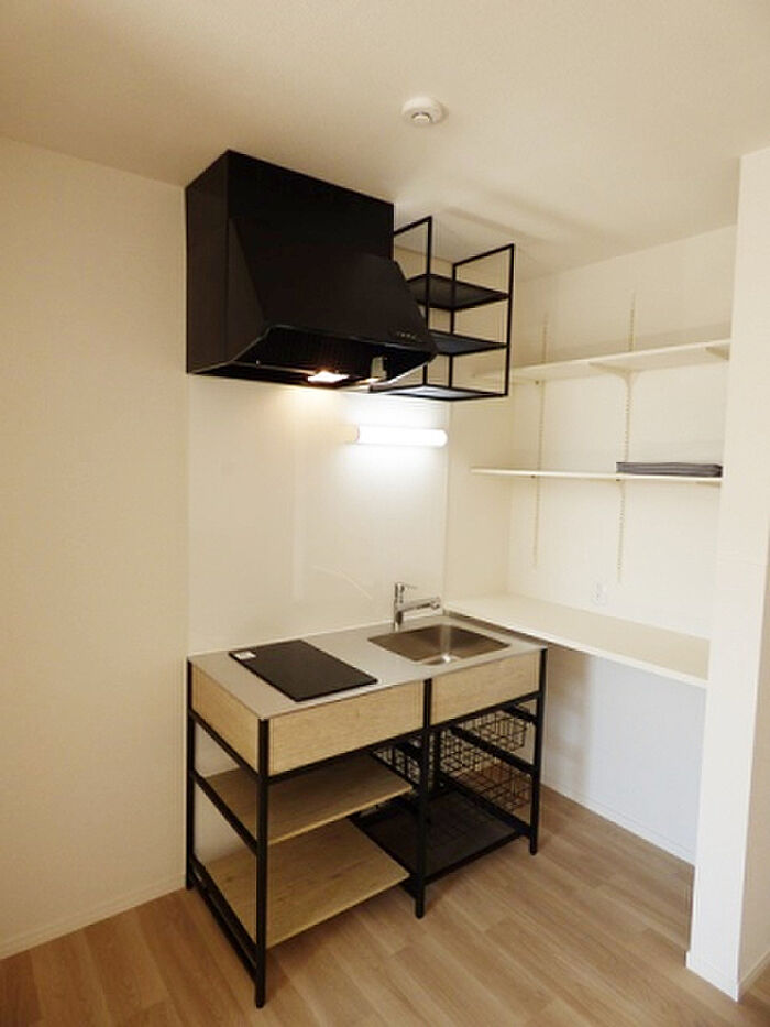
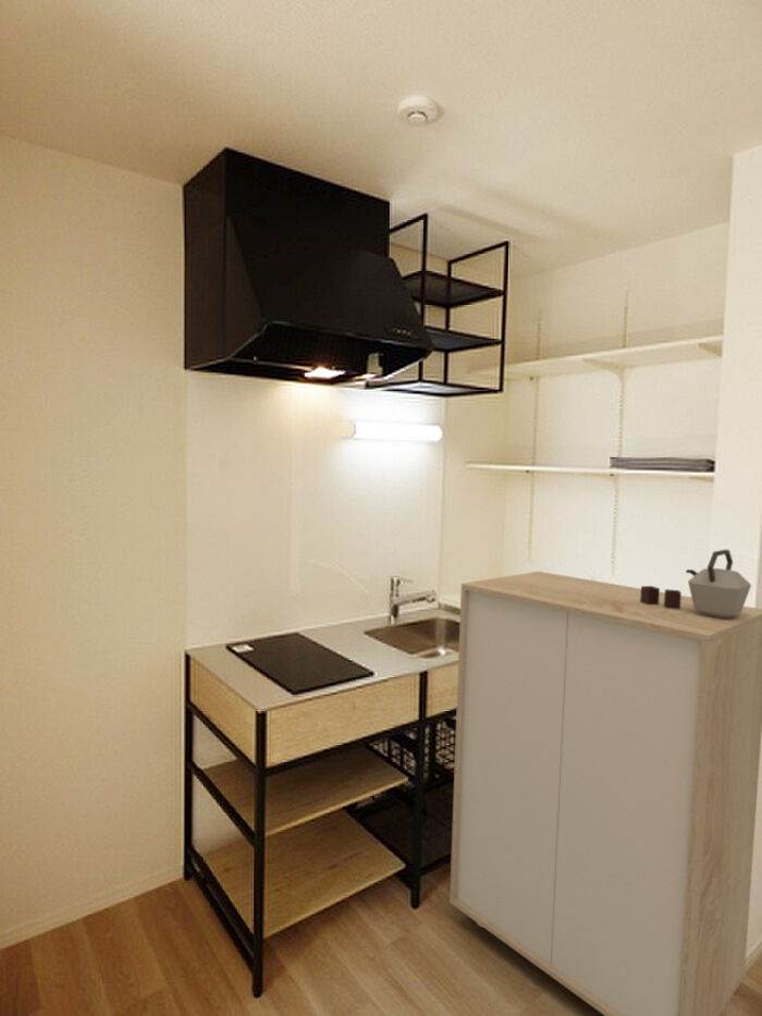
+ storage cabinet [448,571,762,1016]
+ kettle [640,549,752,619]
